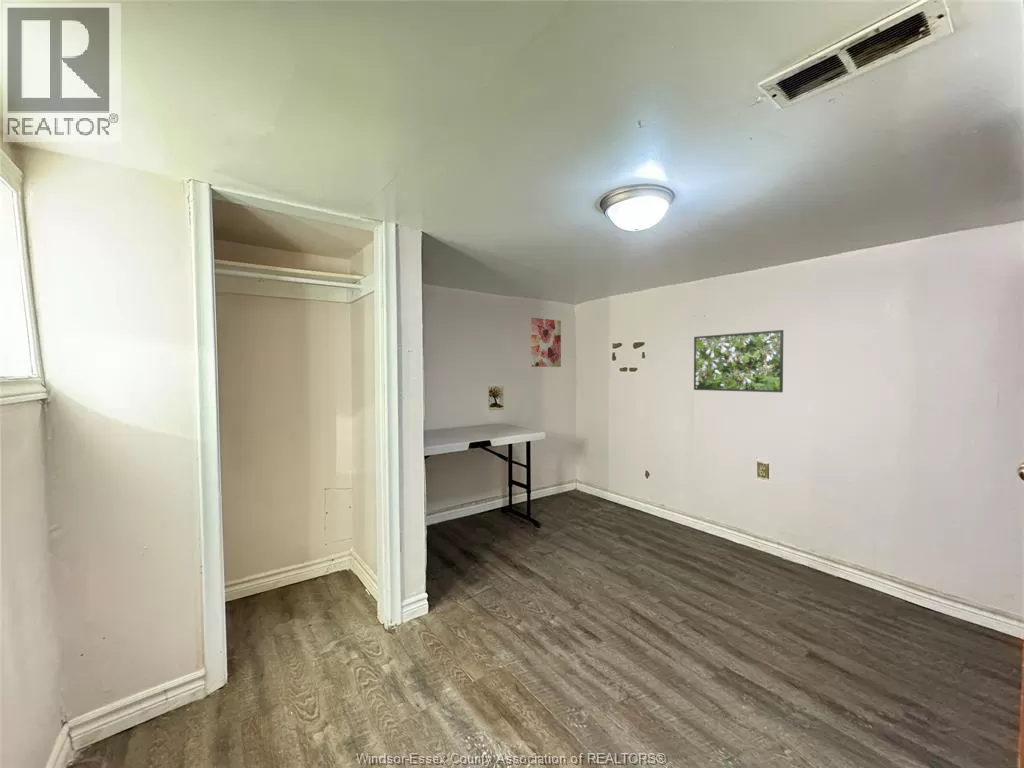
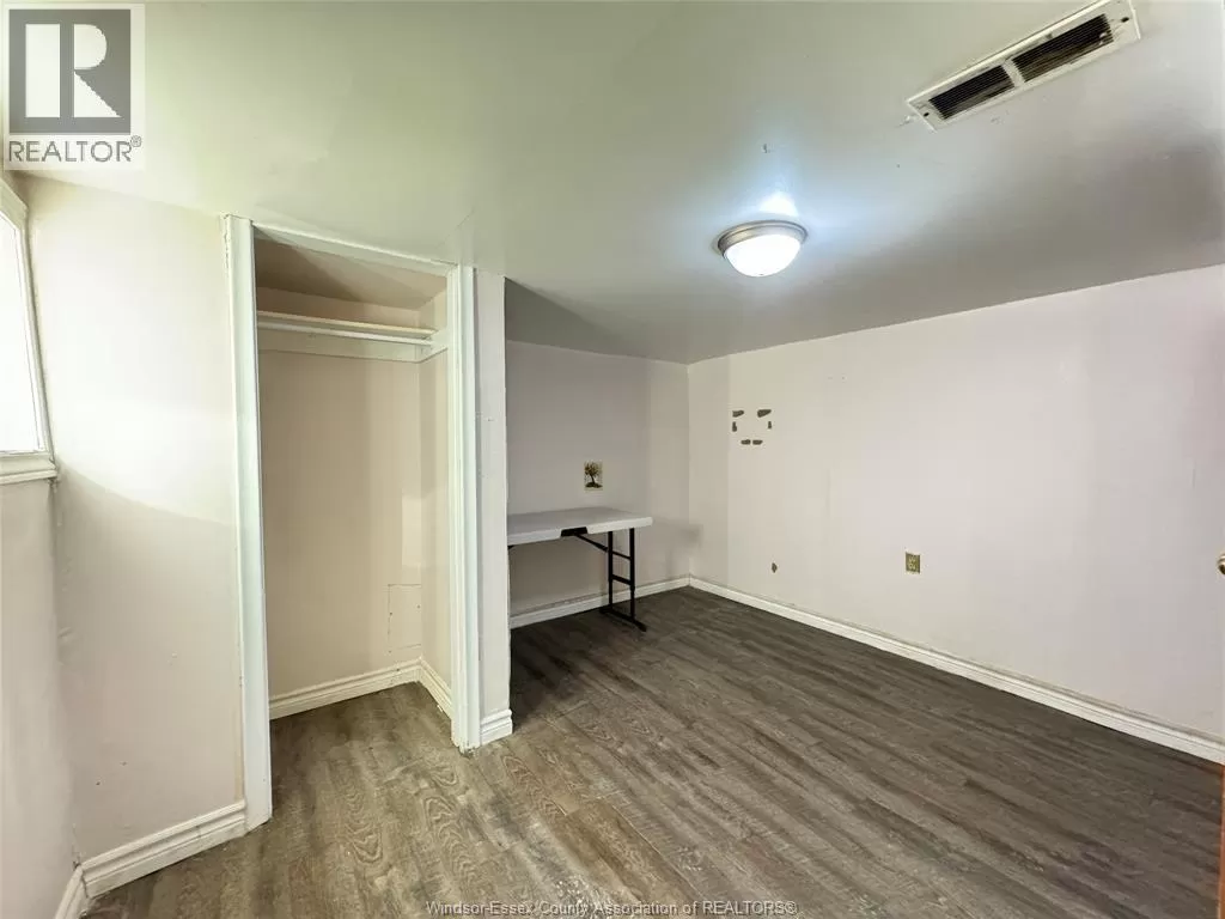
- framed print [693,329,784,393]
- wall art [530,317,562,368]
